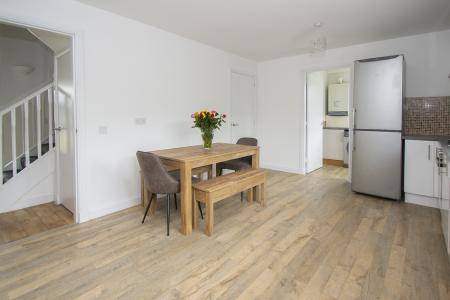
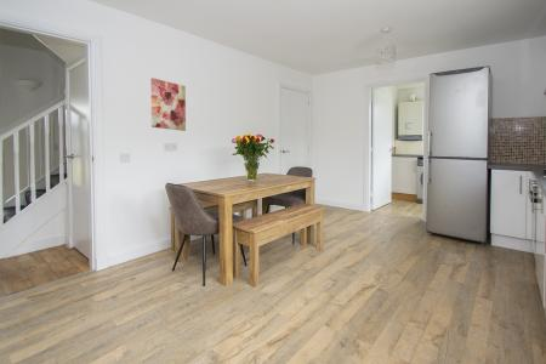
+ wall art [149,76,187,132]
